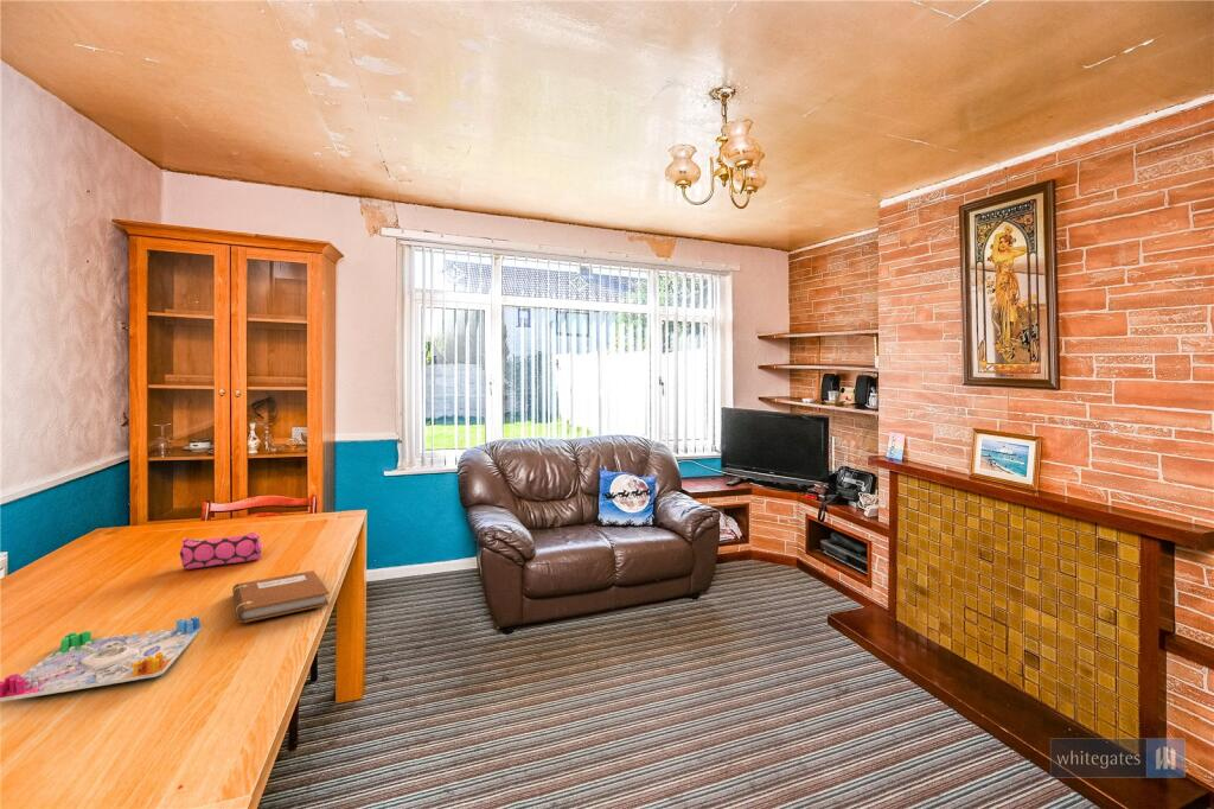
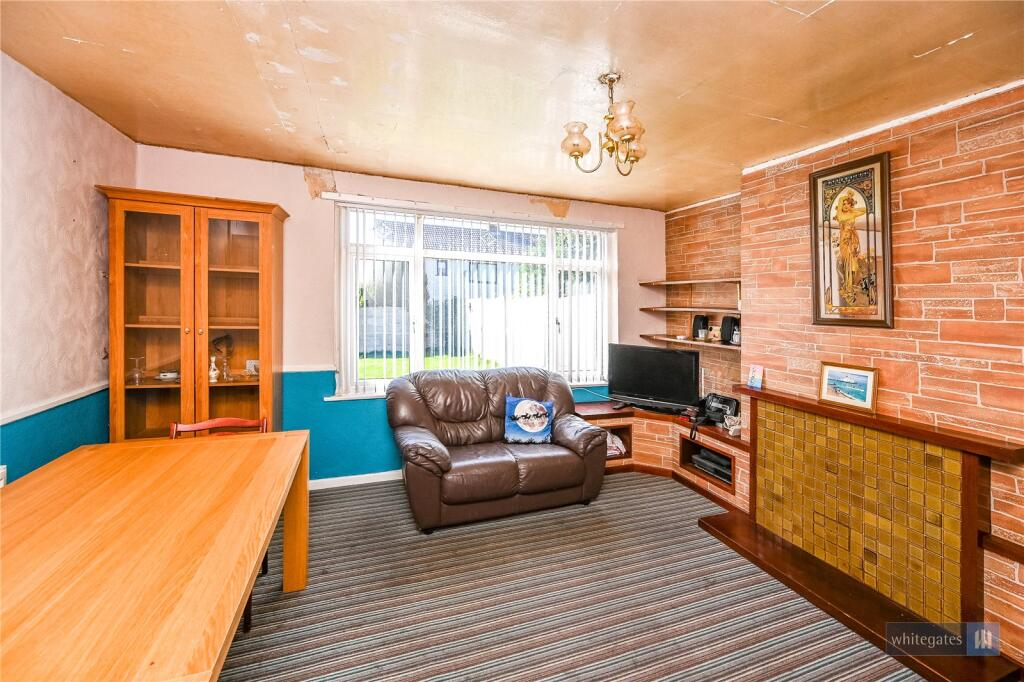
- pencil case [179,531,263,571]
- notebook [231,569,330,624]
- board game [0,616,203,702]
